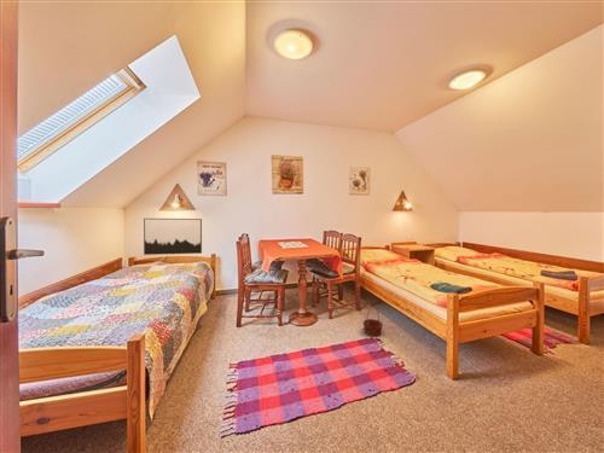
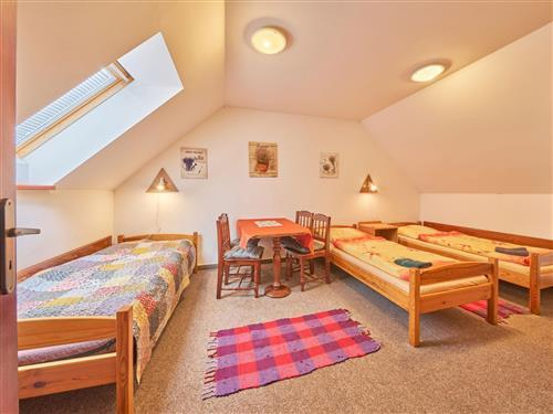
- basket [361,304,384,337]
- wall art [143,217,203,256]
